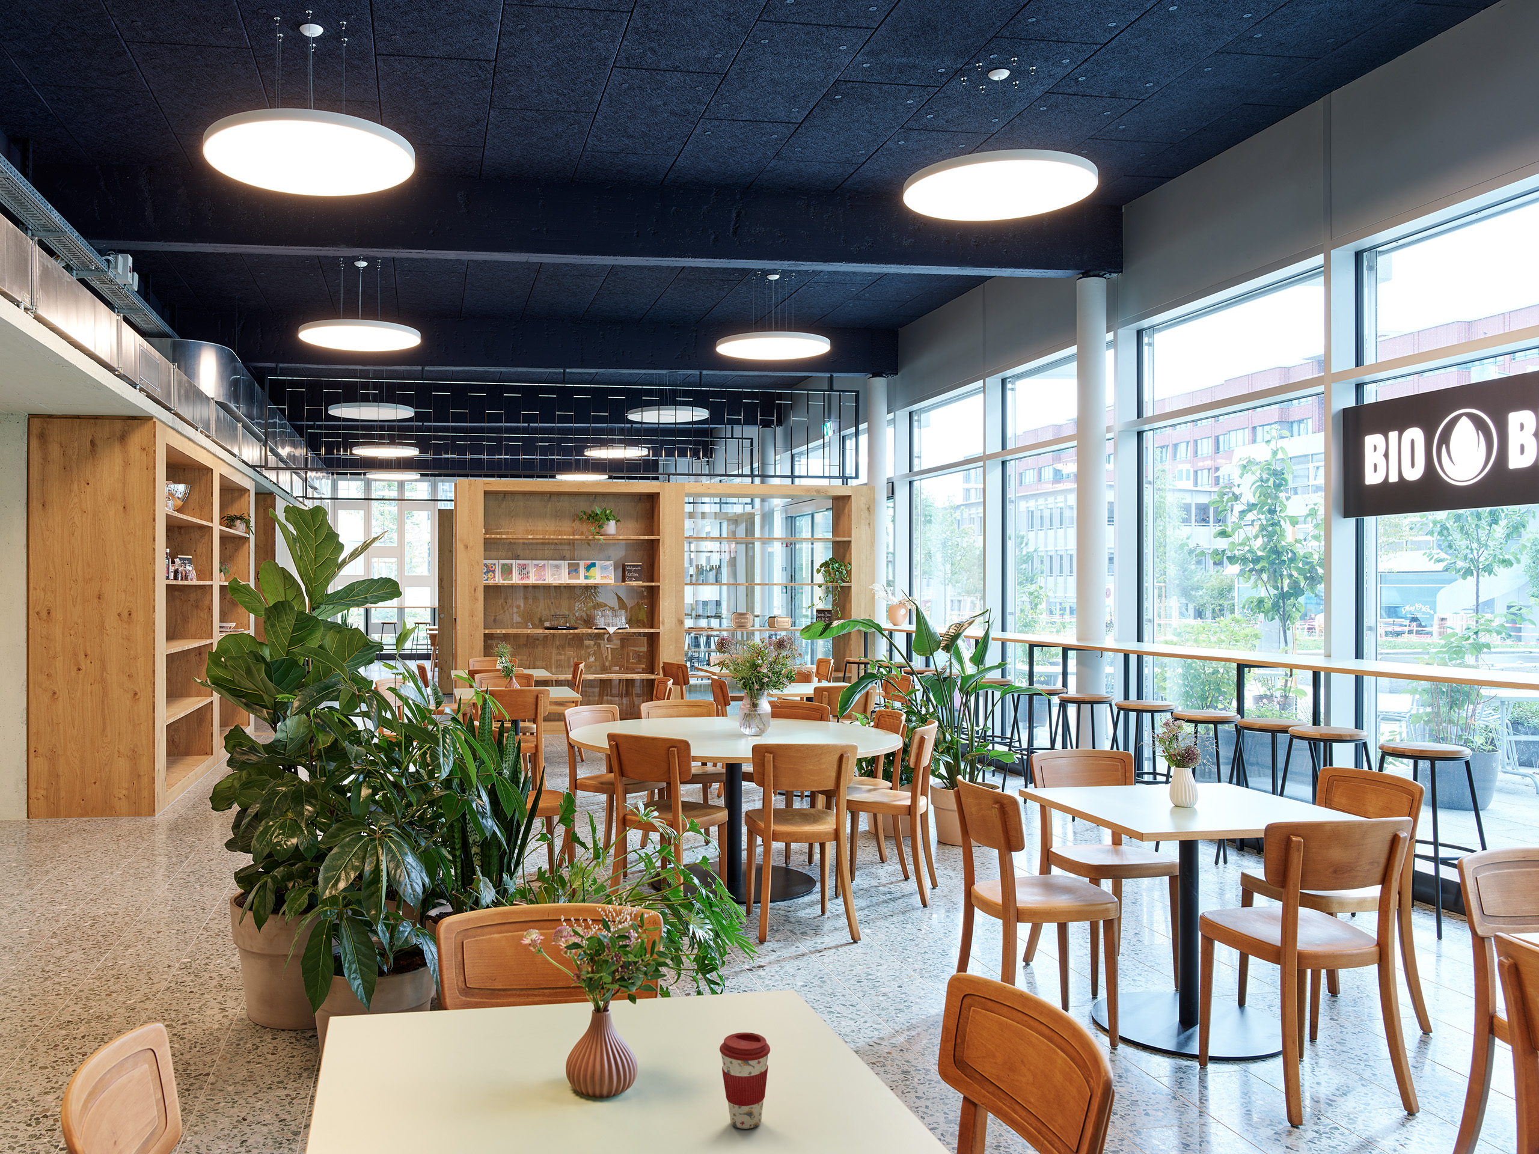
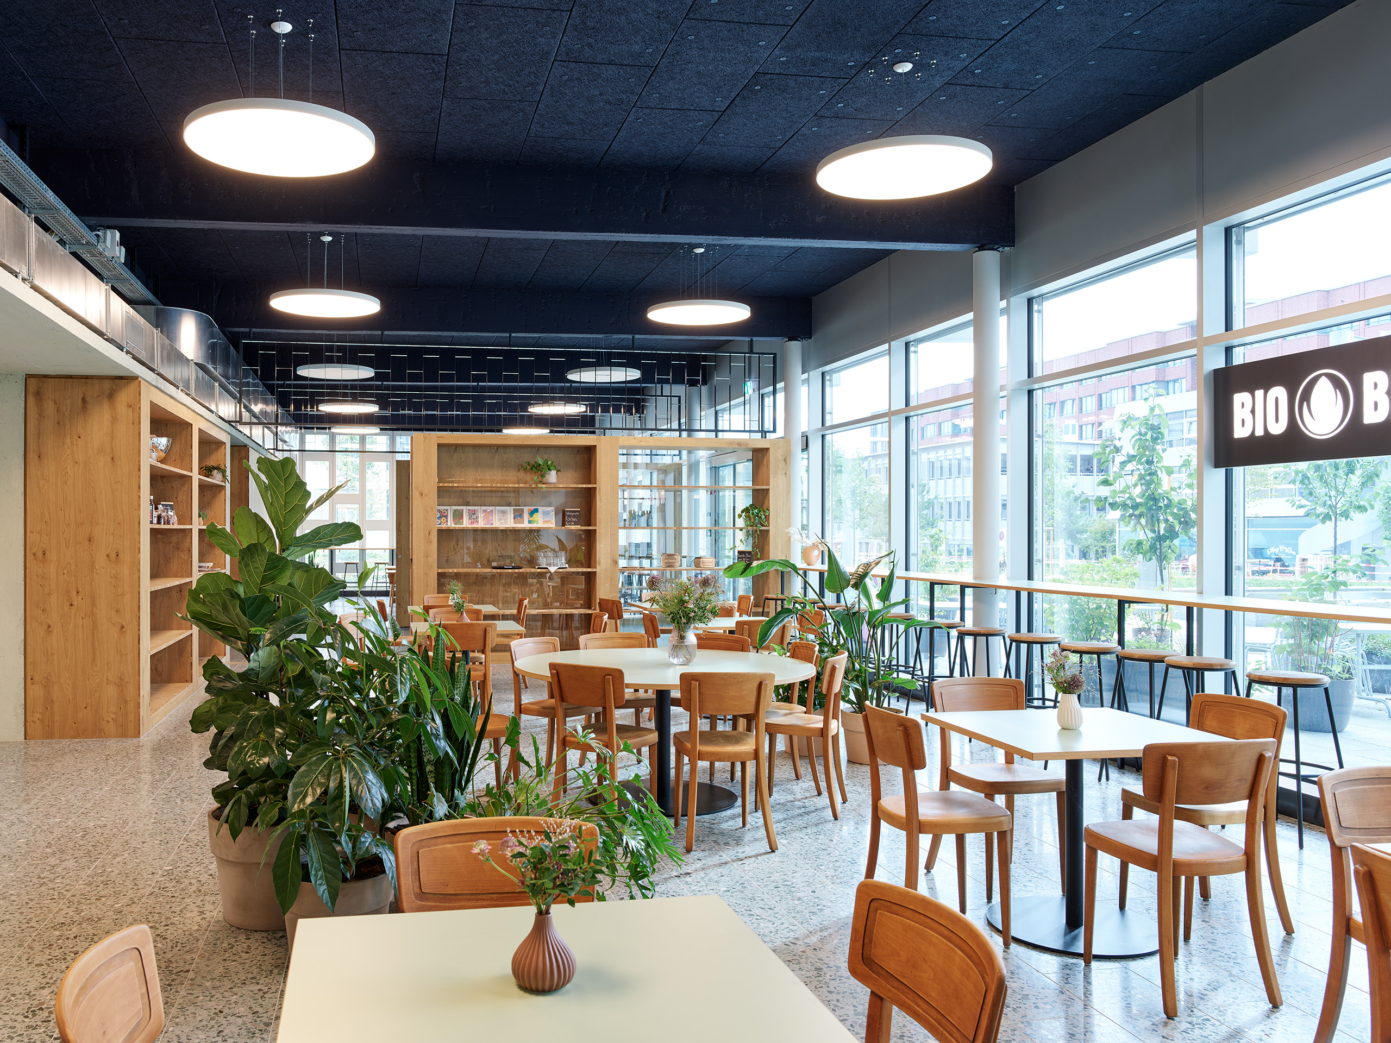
- coffee cup [719,1032,771,1130]
